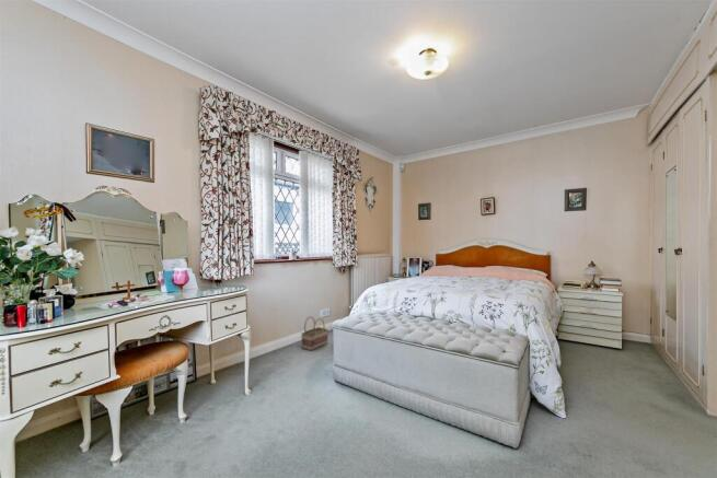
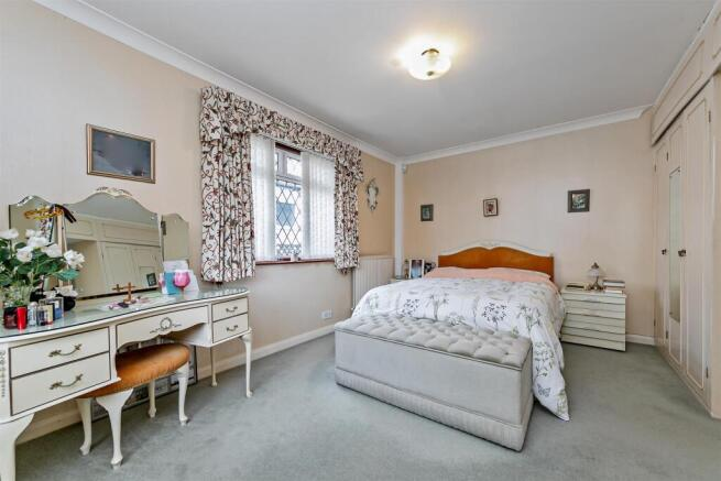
- basket [300,315,329,352]
